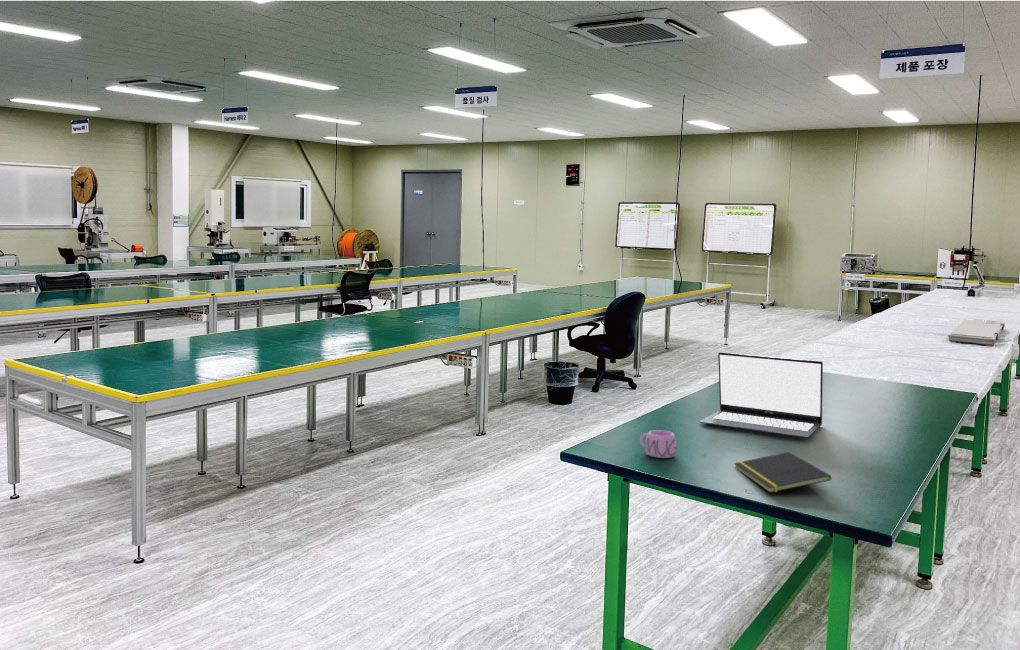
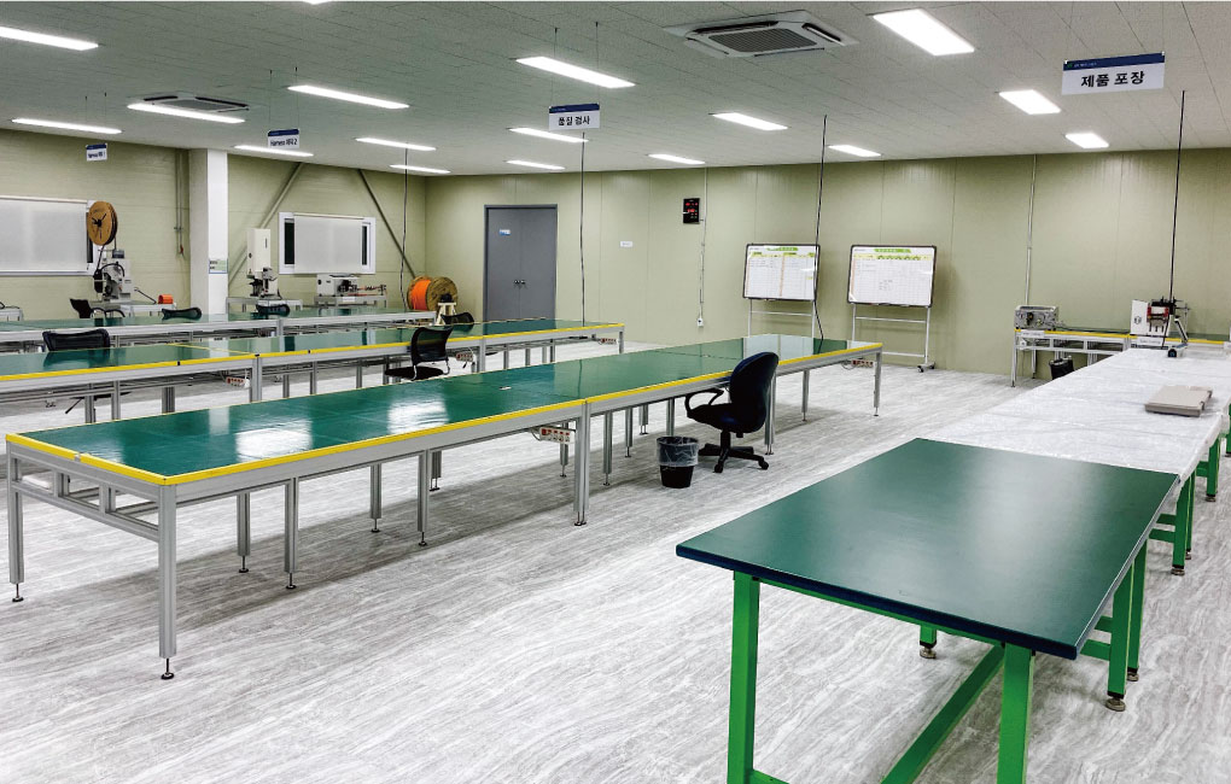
- laptop [699,351,824,439]
- mug [639,429,678,459]
- notepad [733,451,832,494]
